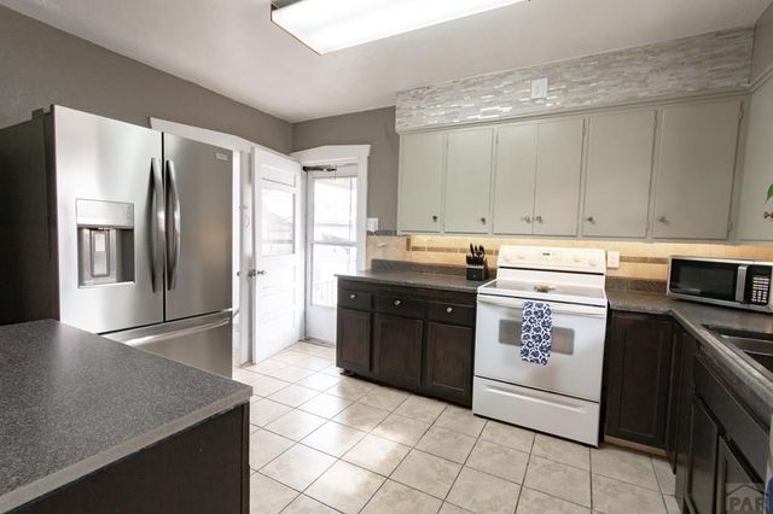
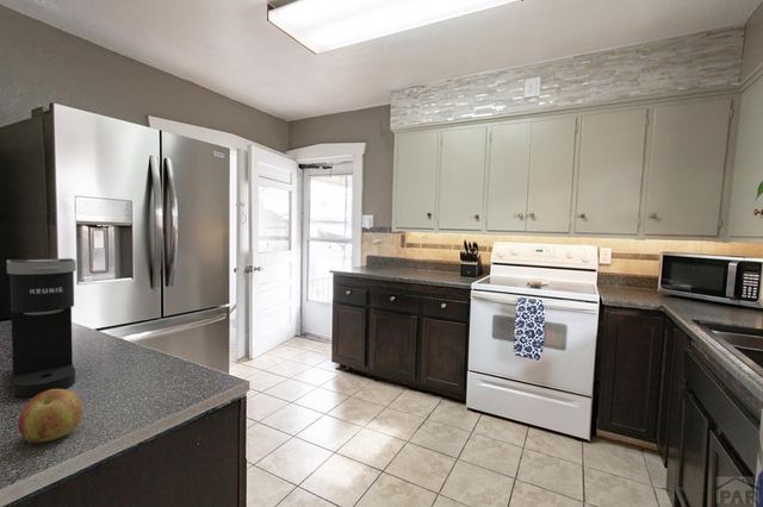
+ apple [17,389,83,443]
+ coffee maker [6,257,77,399]
